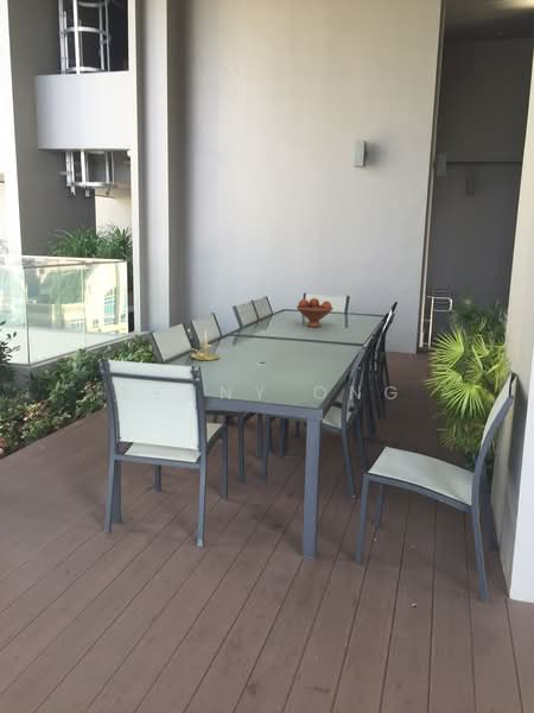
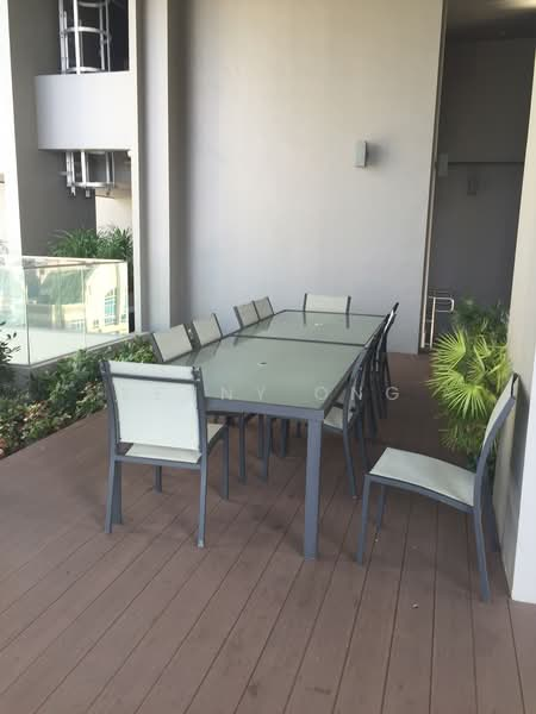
- fruit bowl [295,297,335,328]
- candle holder [186,329,221,361]
